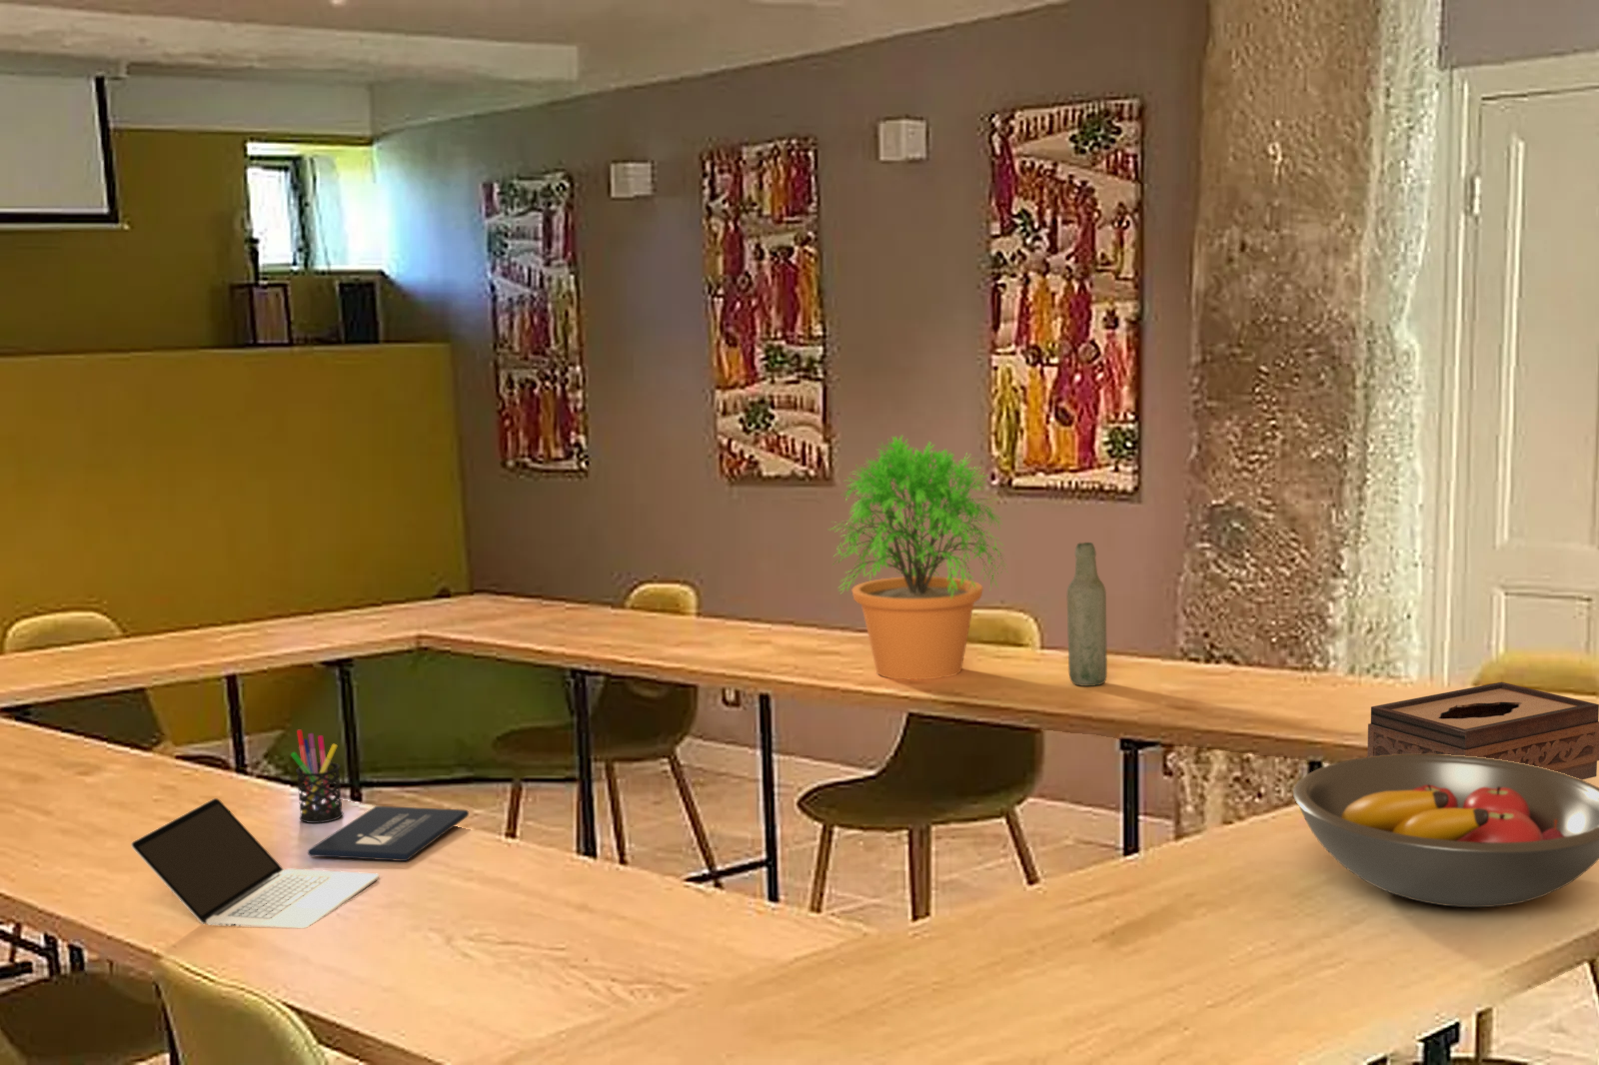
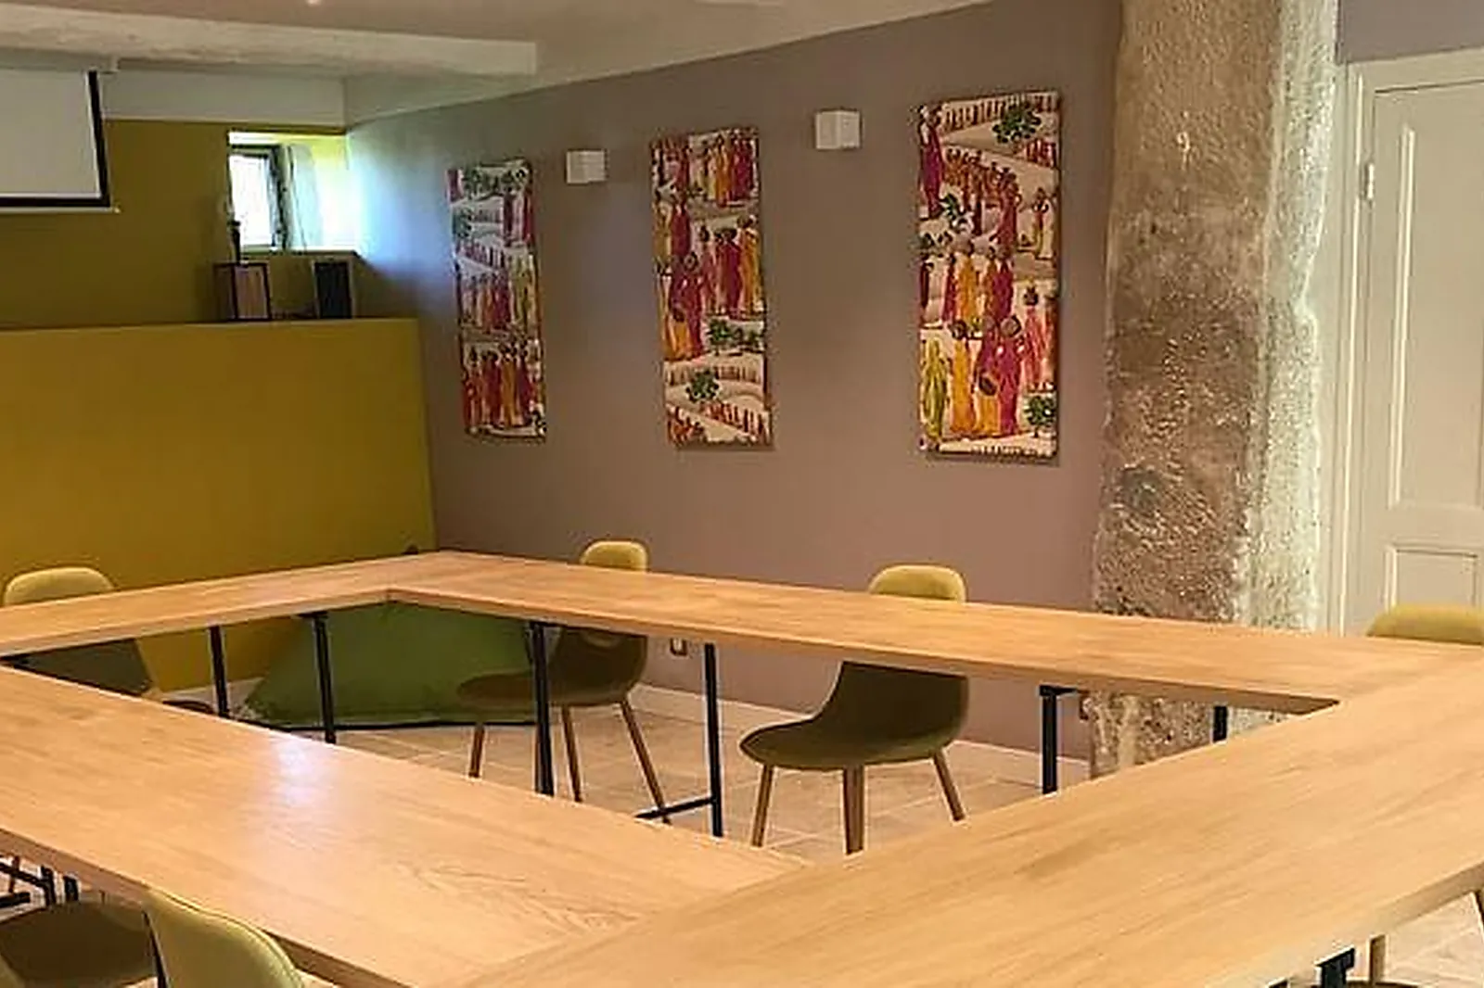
- fruit bowl [1292,755,1599,908]
- bottle [1066,542,1108,687]
- tissue box [1366,681,1599,780]
- pen holder [290,729,344,824]
- laptop [130,798,470,929]
- potted plant [827,434,1011,680]
